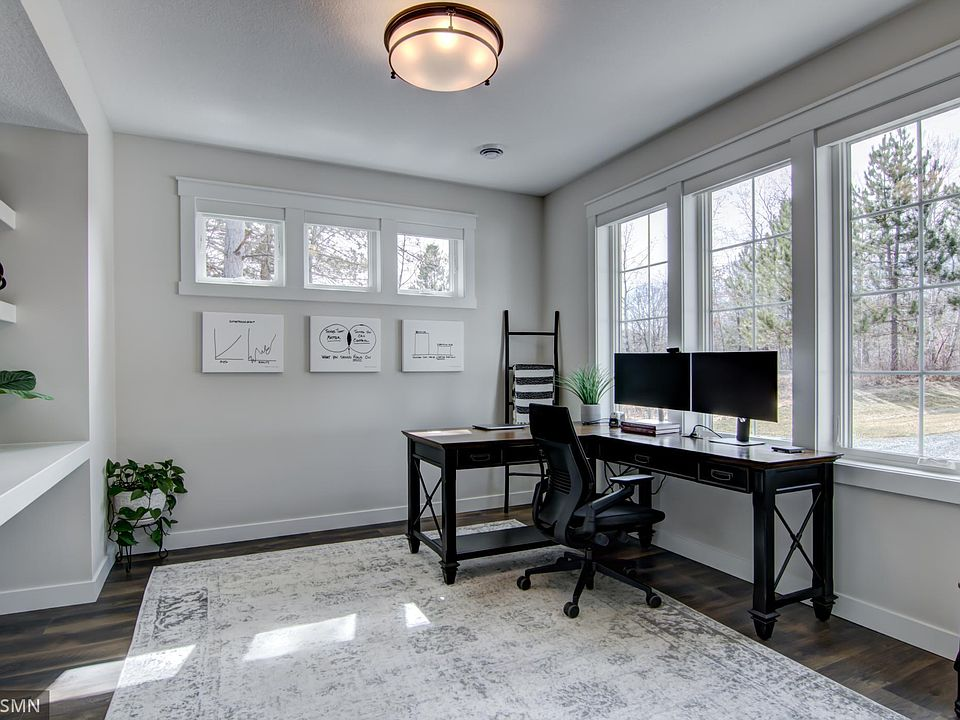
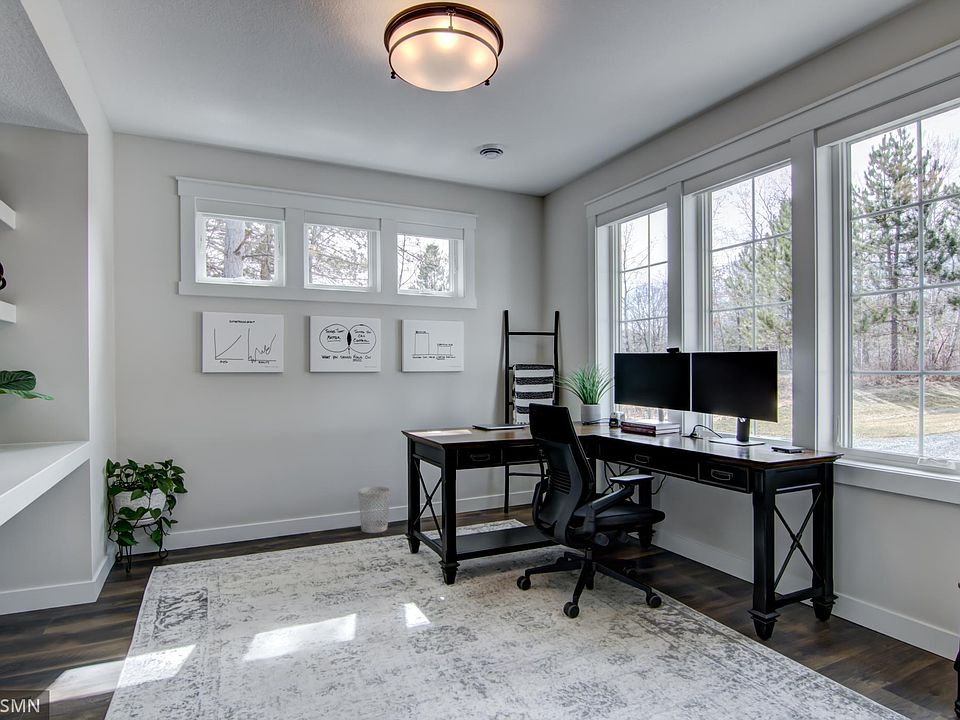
+ wastebasket [357,486,391,534]
